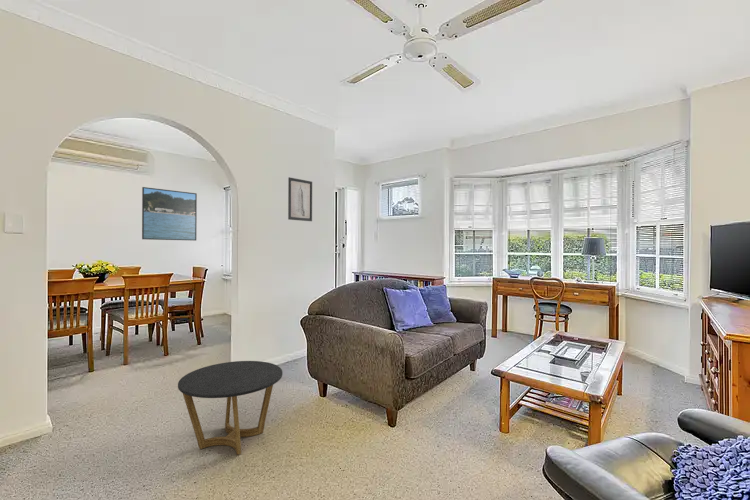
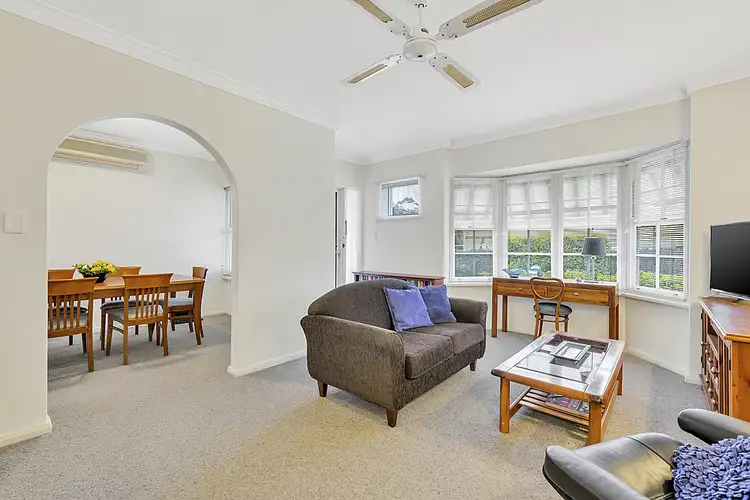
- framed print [141,186,198,242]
- side table [177,360,284,456]
- wall art [287,176,313,222]
